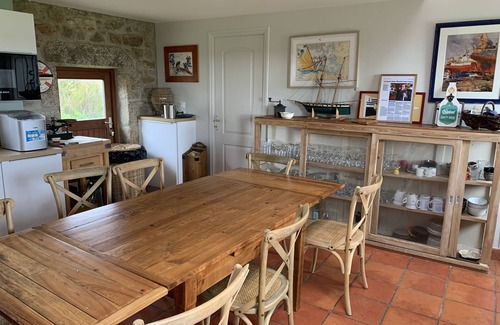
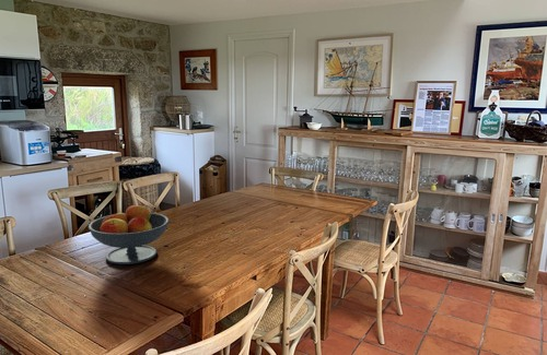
+ fruit bowl [88,202,171,265]
